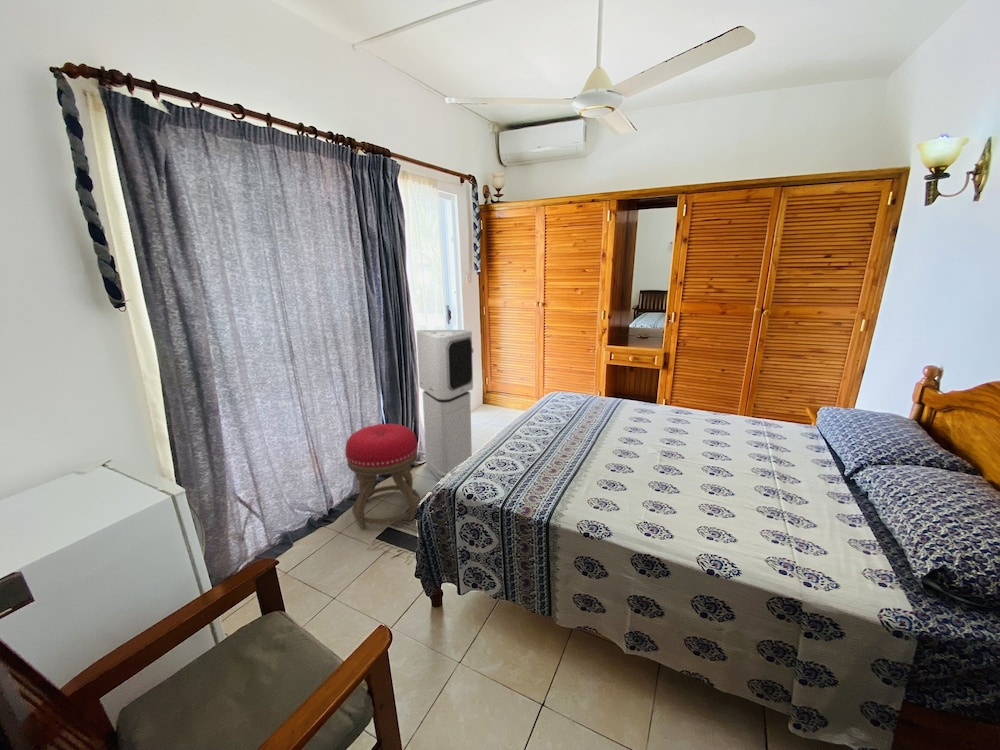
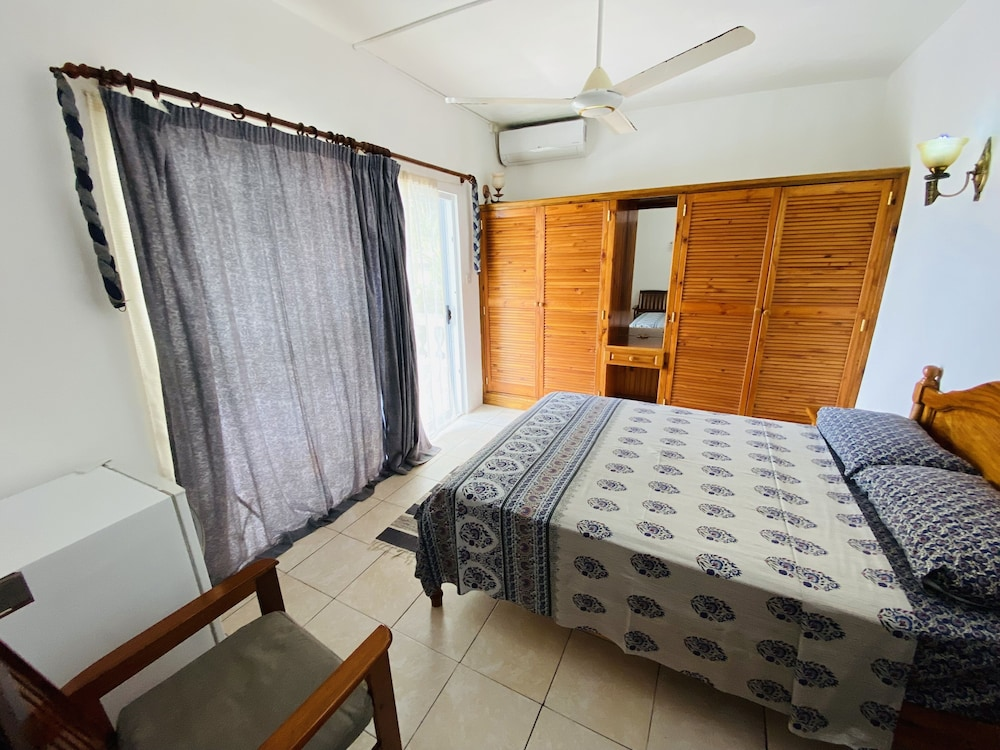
- stool [344,423,421,529]
- air purifier [416,329,474,482]
